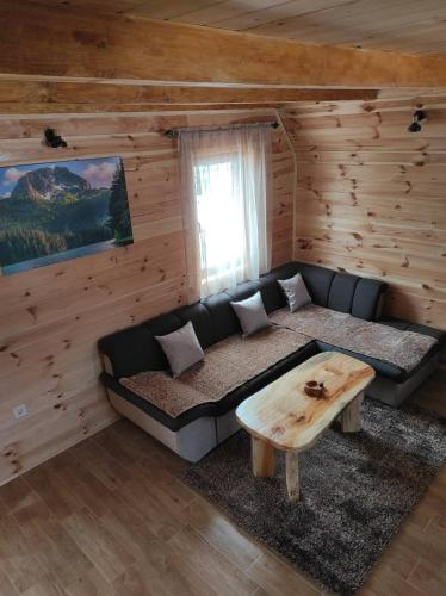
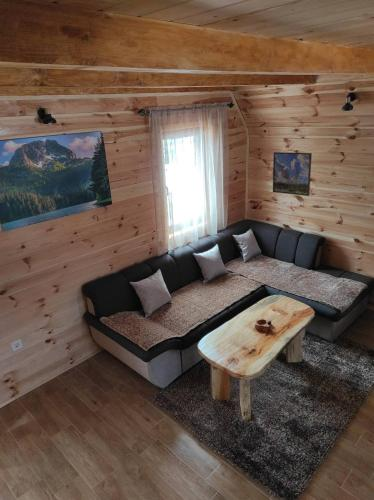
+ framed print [272,151,313,197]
